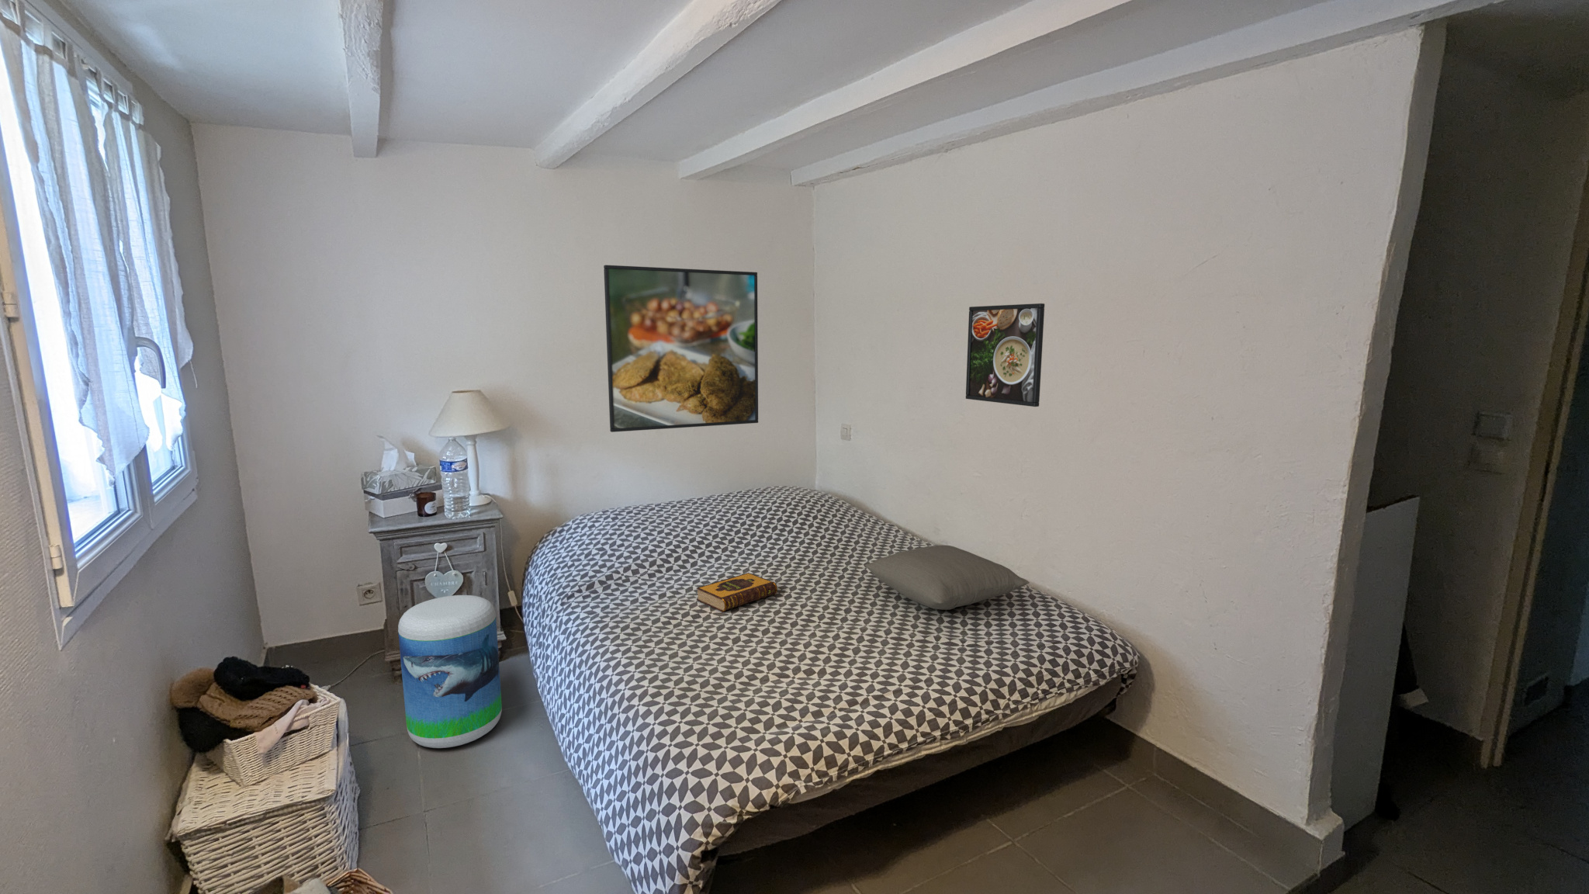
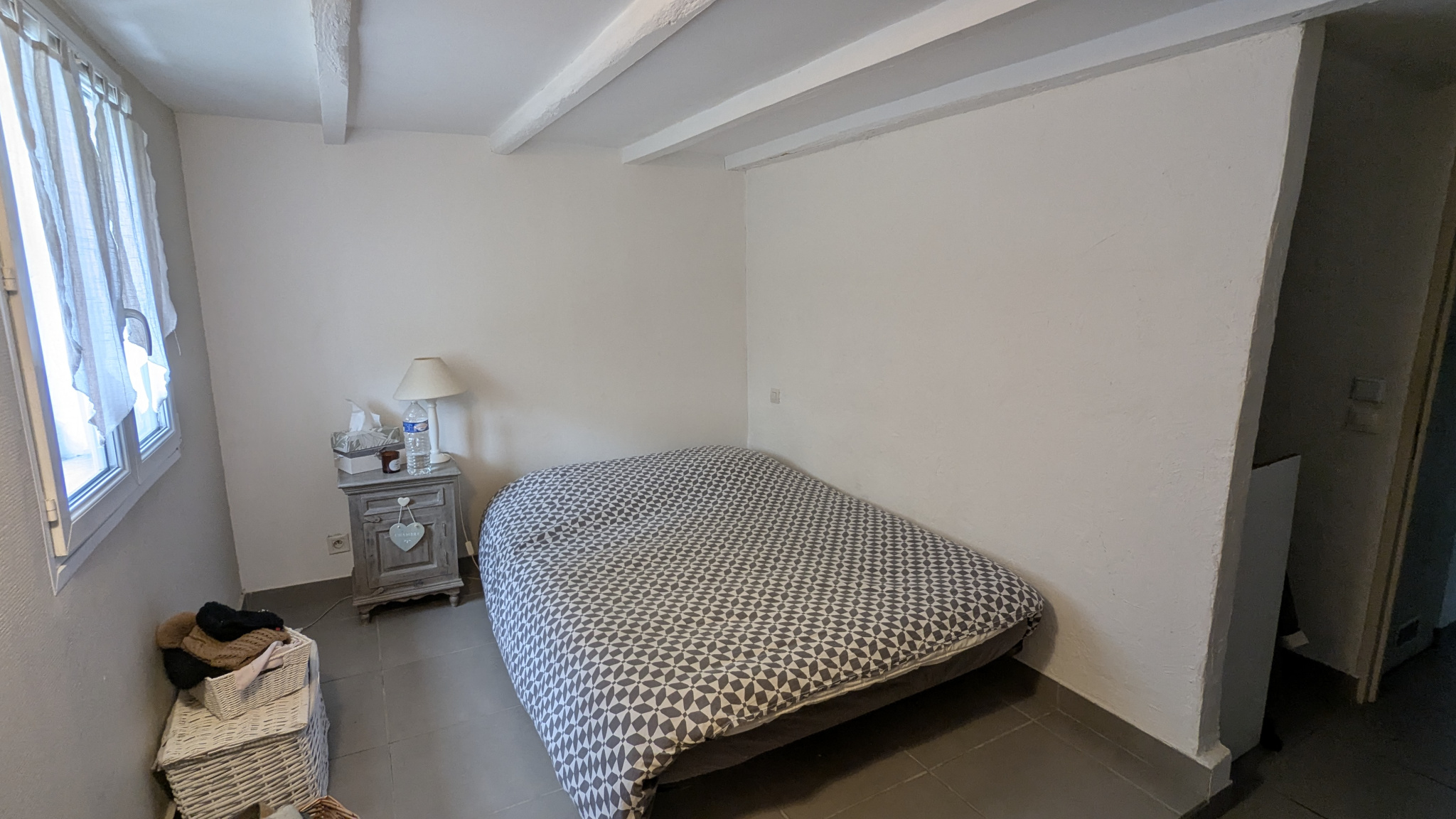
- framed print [602,264,758,433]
- pillow [864,545,1030,611]
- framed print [965,302,1046,407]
- hardback book [696,572,778,612]
- stool [397,595,503,749]
